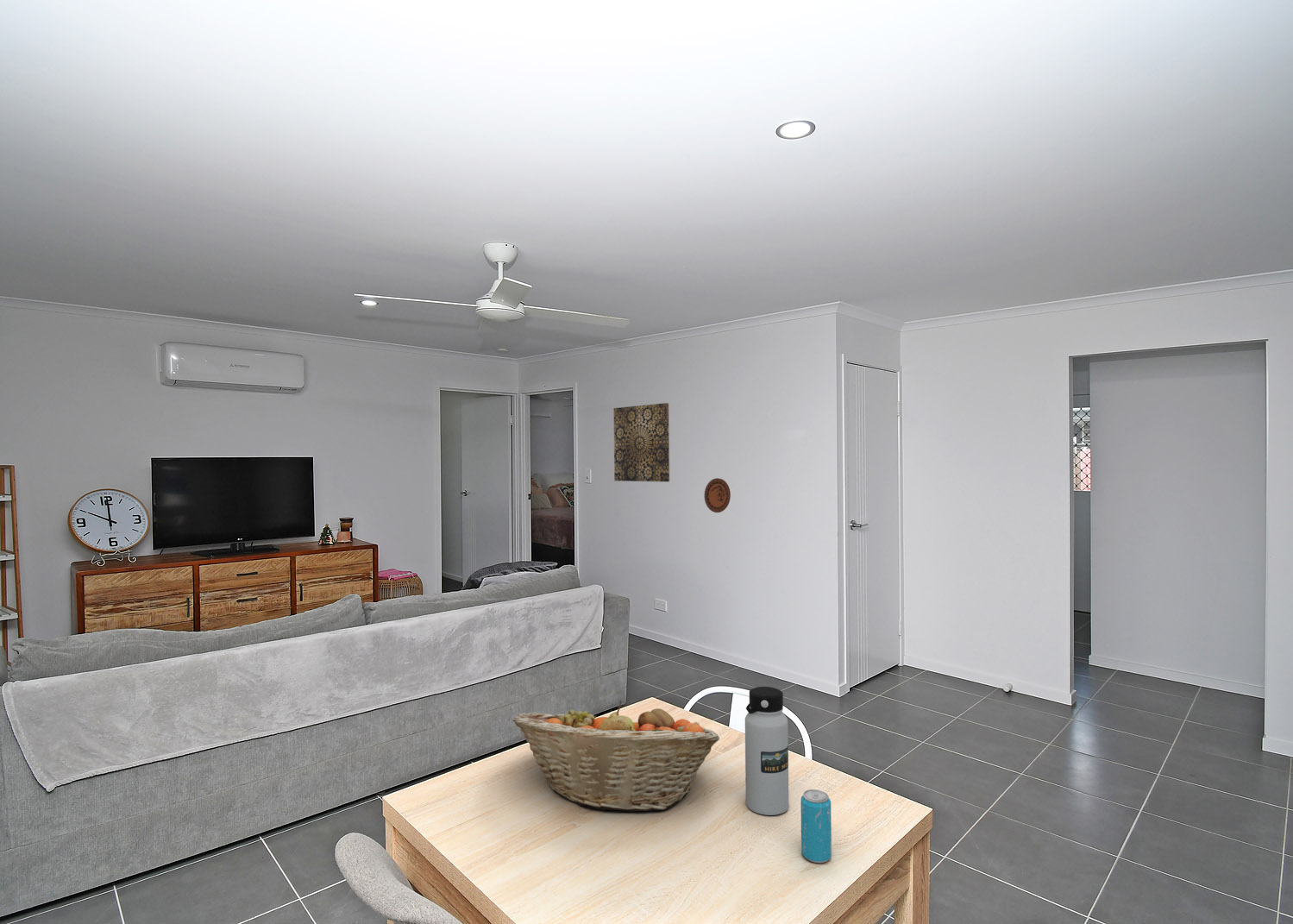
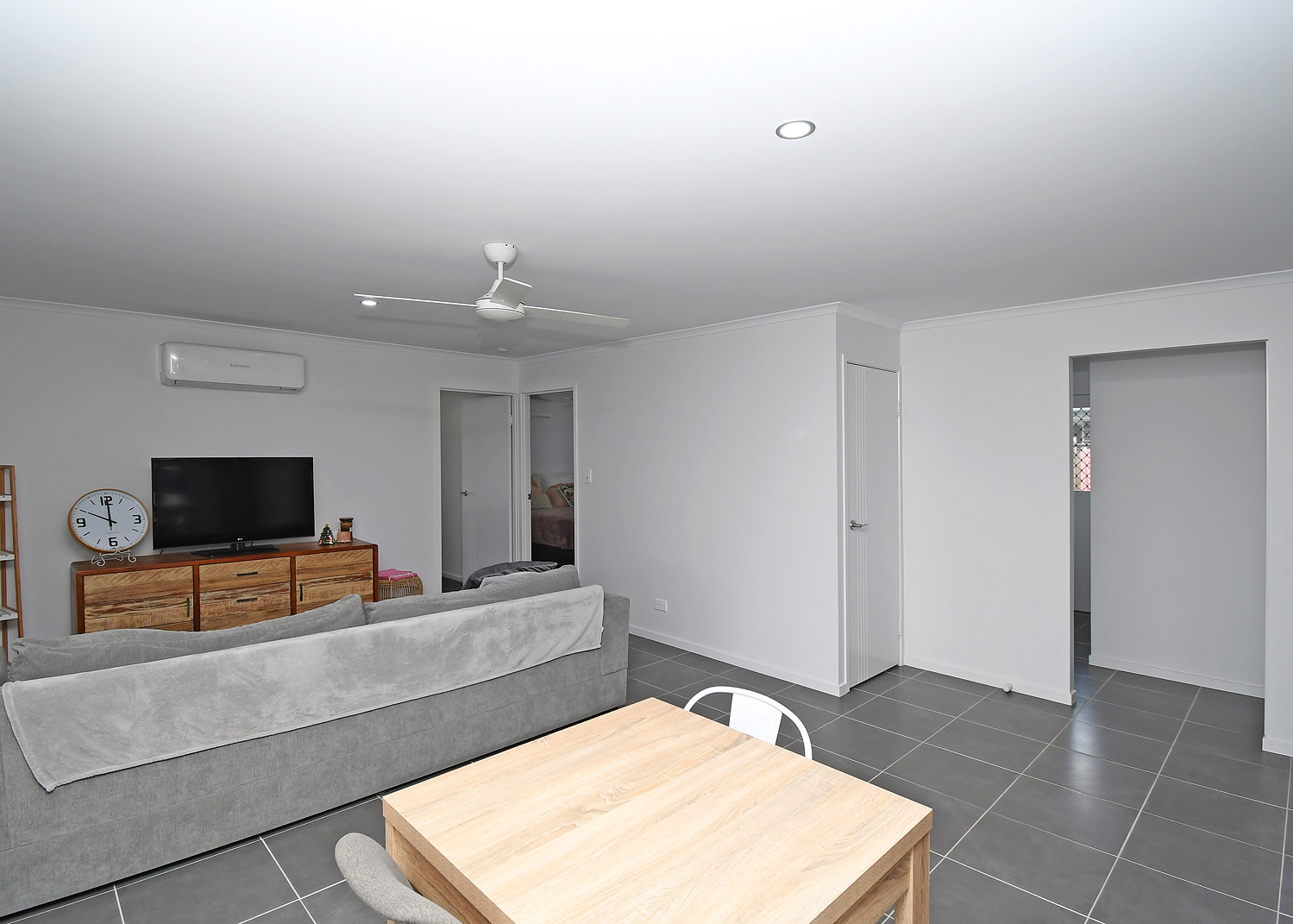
- beverage can [800,789,832,864]
- wall art [612,402,670,482]
- decorative plate [704,477,731,513]
- water bottle [744,686,789,816]
- fruit basket [512,700,720,812]
